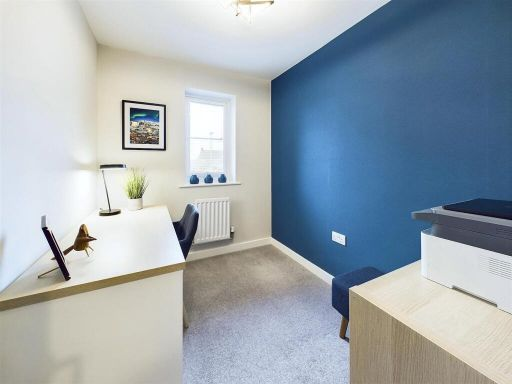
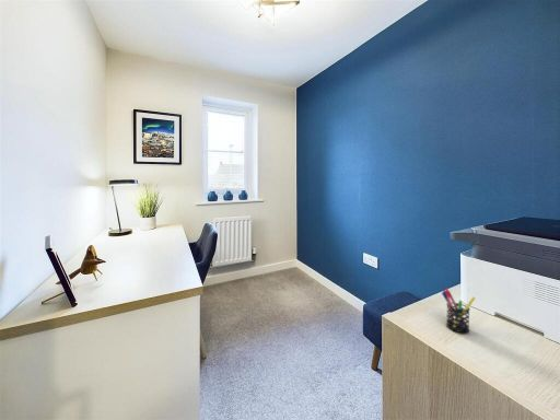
+ pen holder [441,288,477,334]
